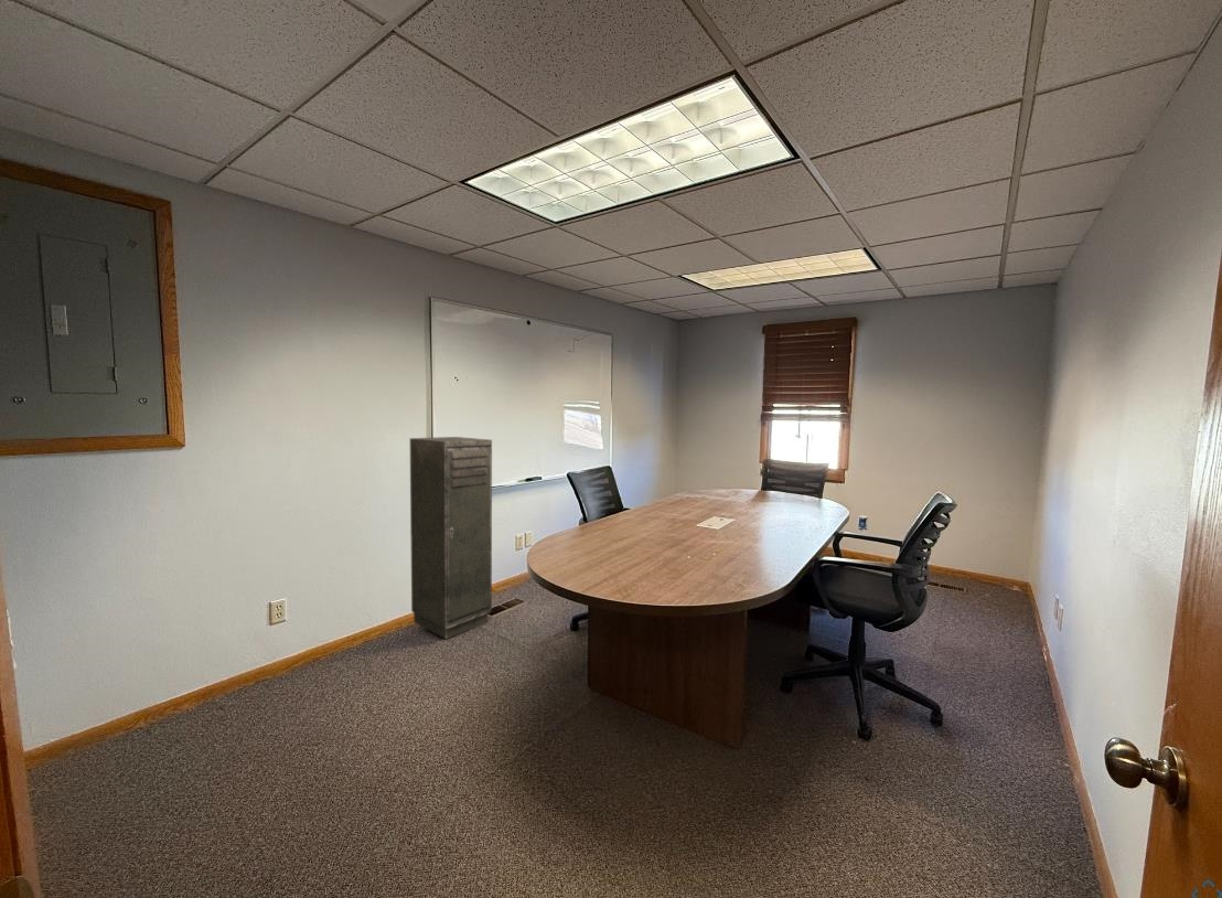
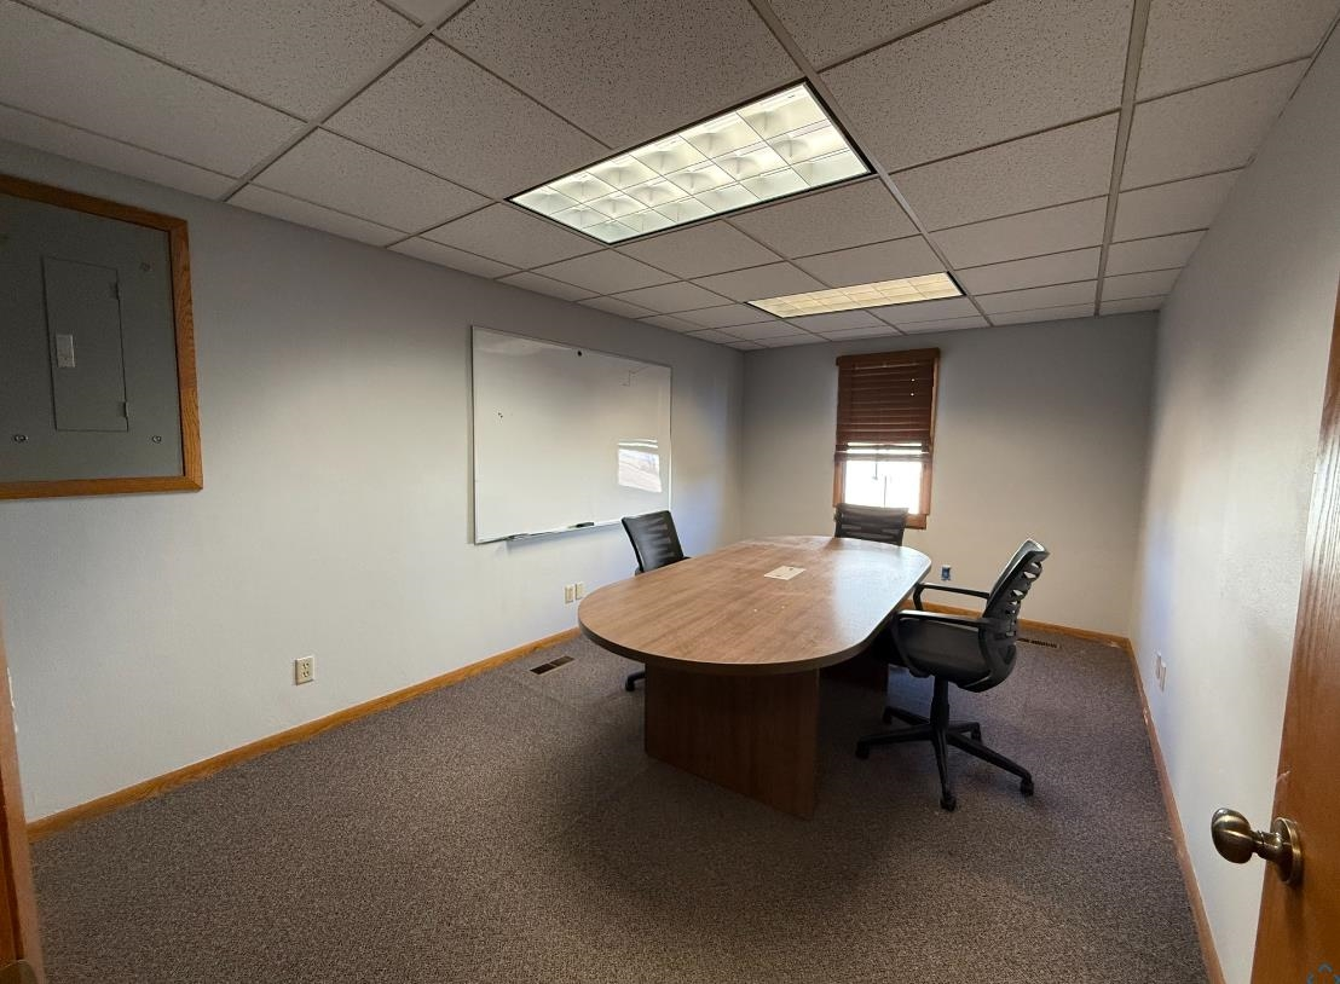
- storage cabinet [409,436,493,641]
